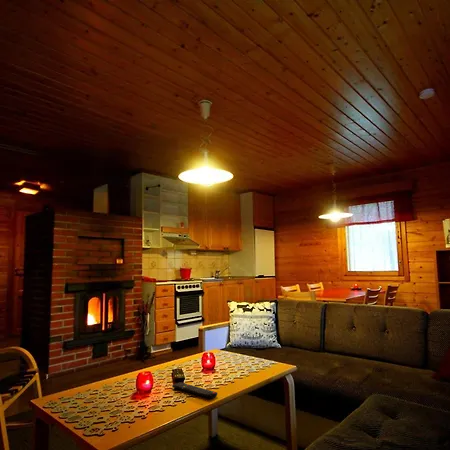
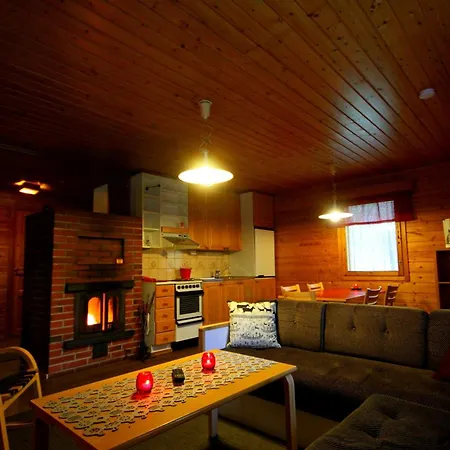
- remote control [171,381,218,399]
